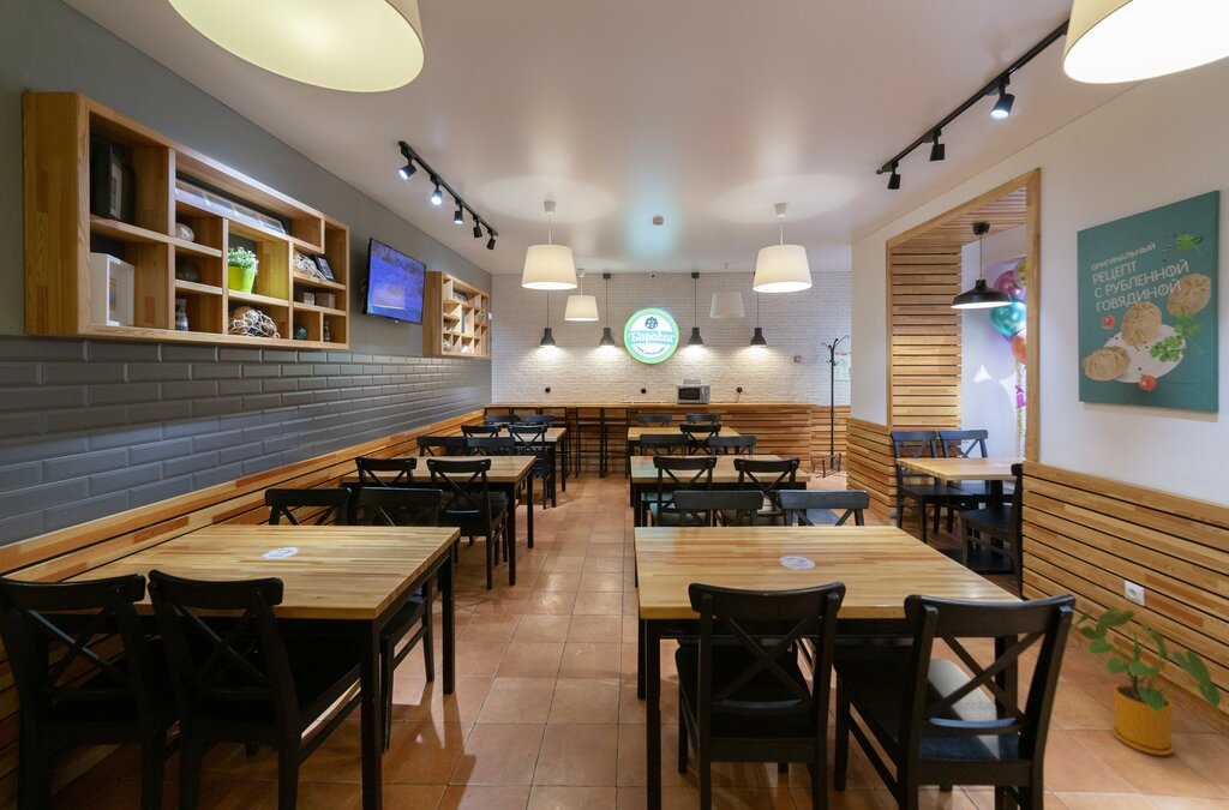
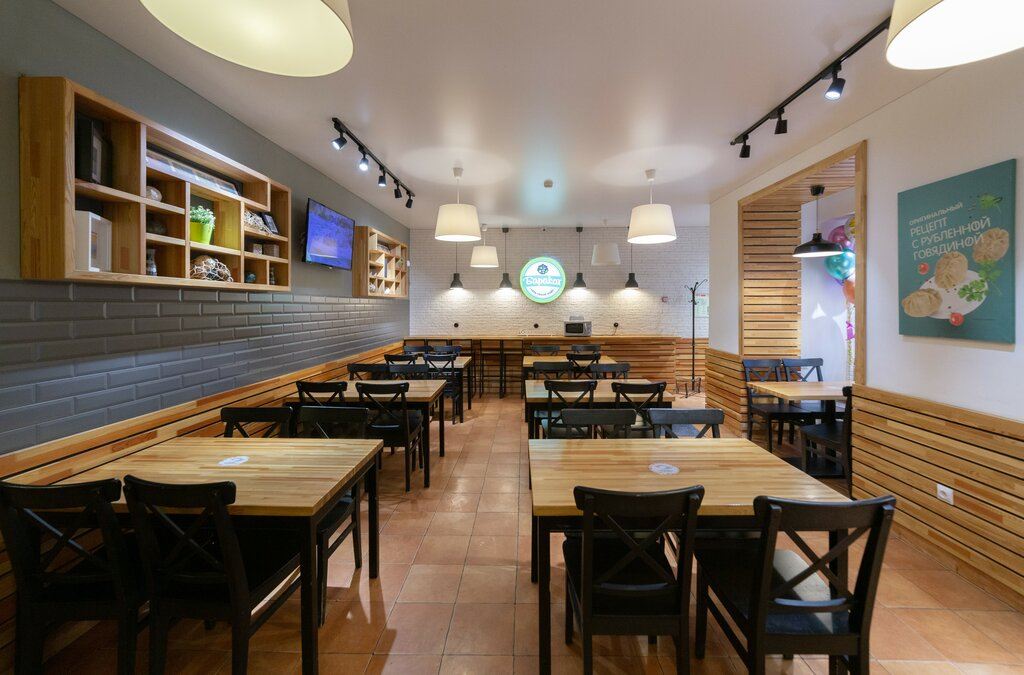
- house plant [1068,606,1222,757]
